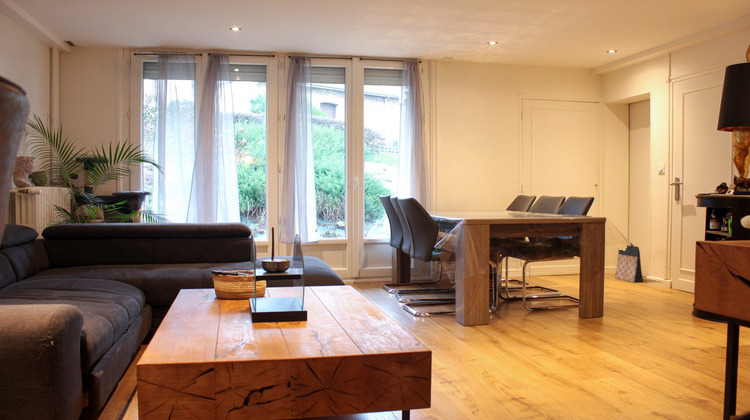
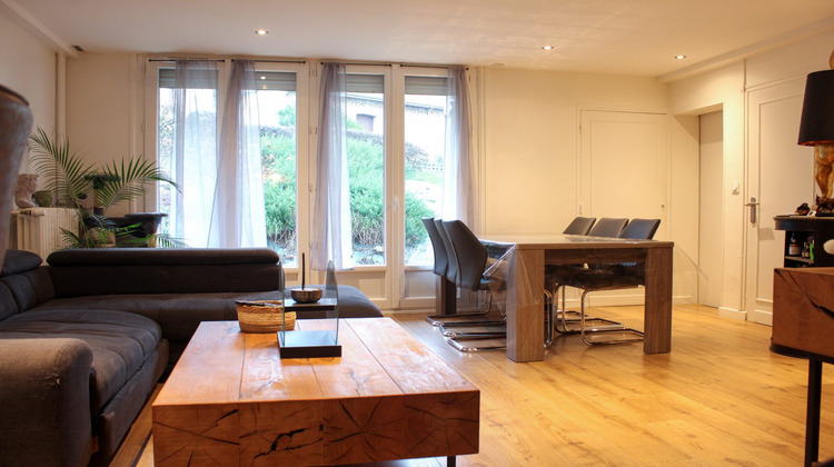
- bag [614,242,644,283]
